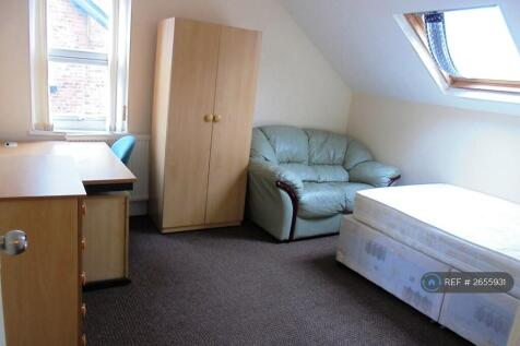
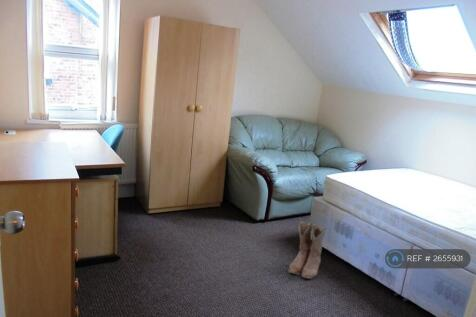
+ boots [287,221,327,280]
